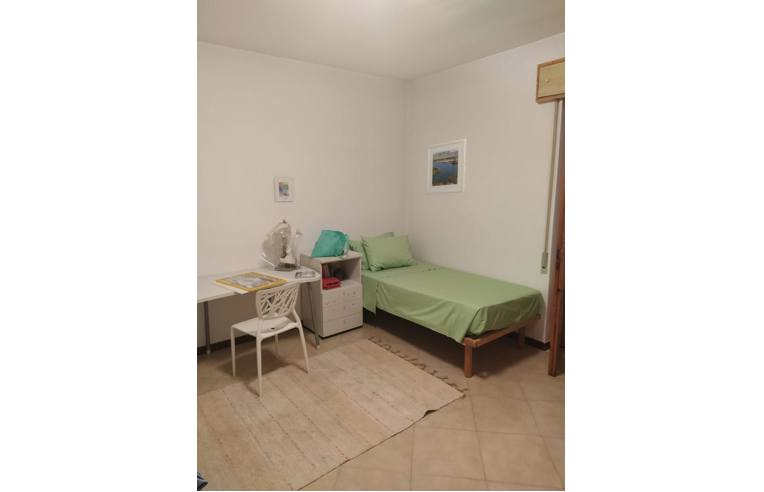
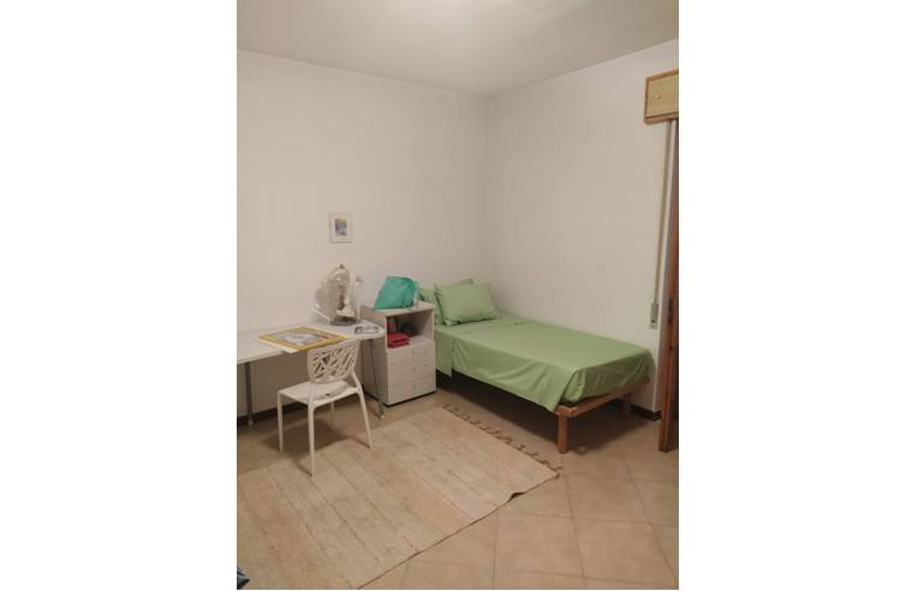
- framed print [425,138,467,195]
